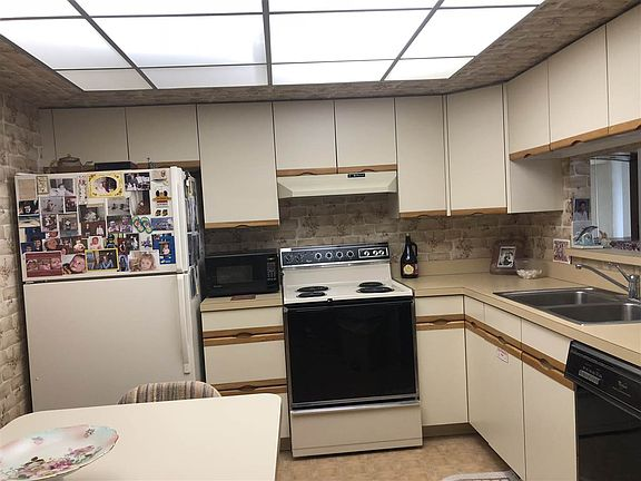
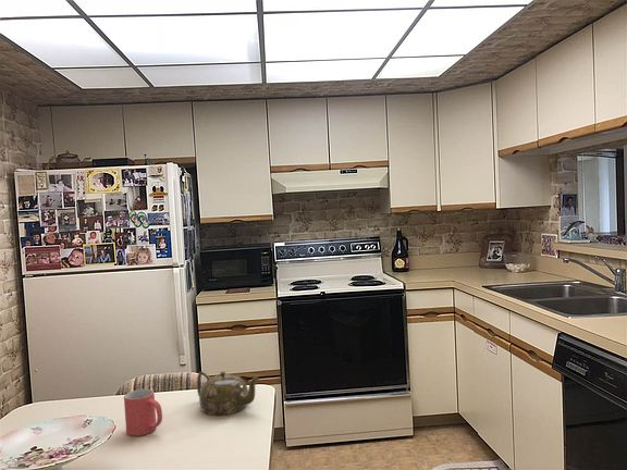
+ mug [123,388,163,436]
+ teapot [196,370,260,416]
